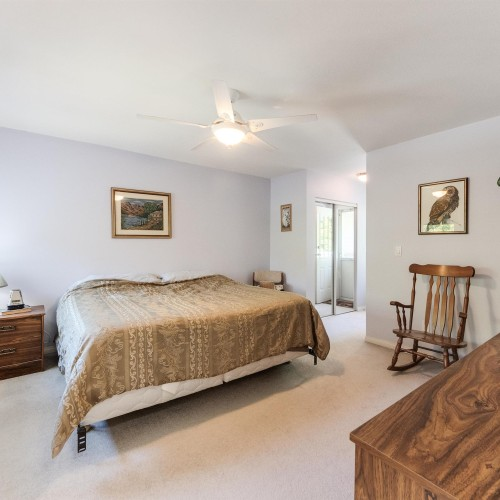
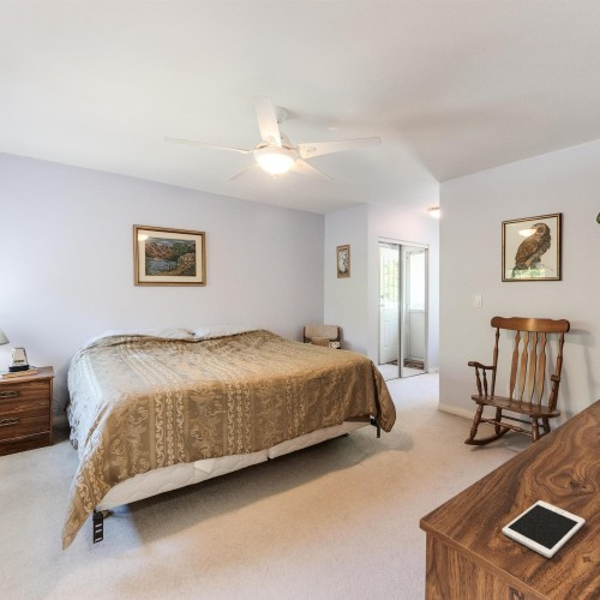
+ cell phone [502,499,587,559]
